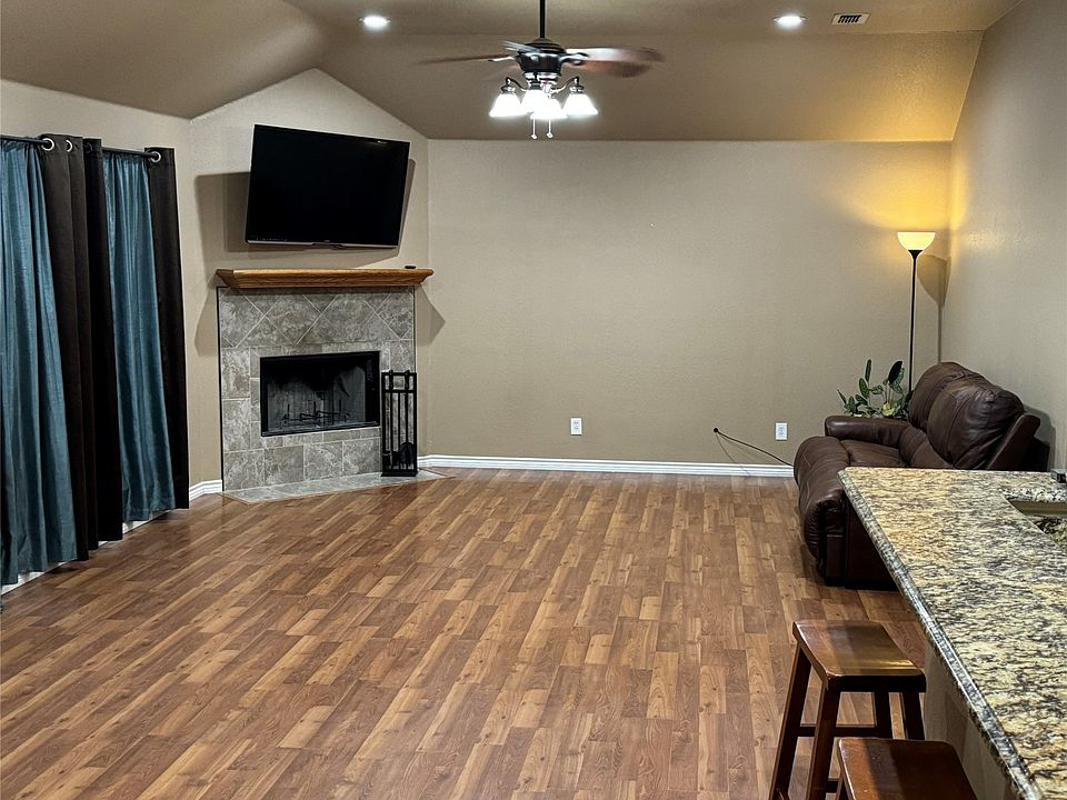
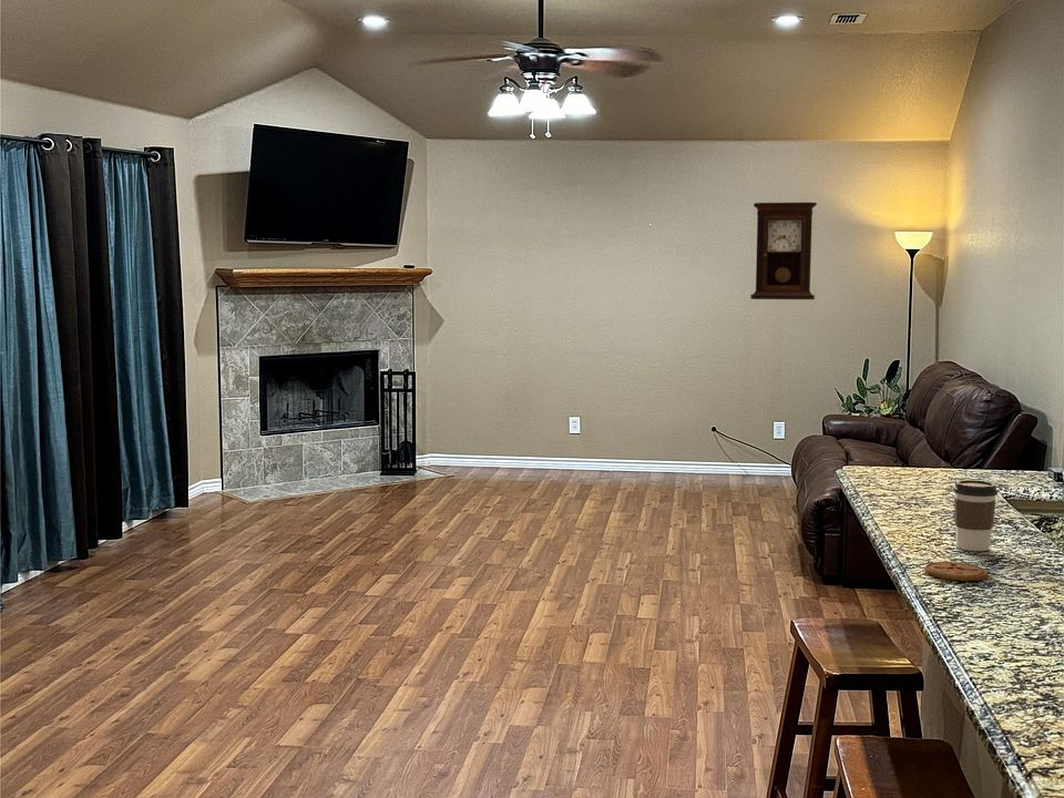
+ coaster [923,561,989,582]
+ coffee cup [952,479,999,552]
+ pendulum clock [749,202,818,300]
